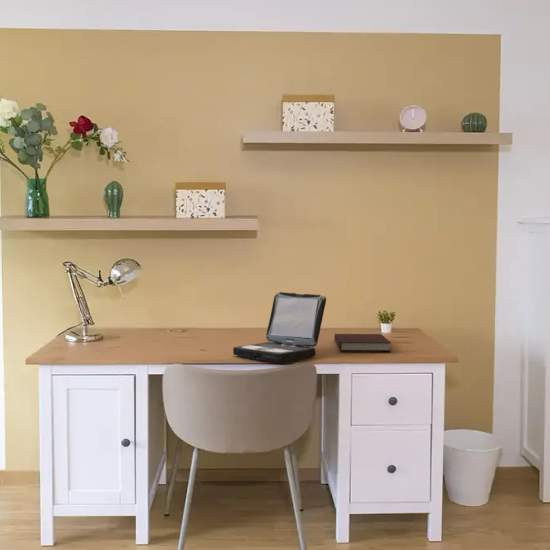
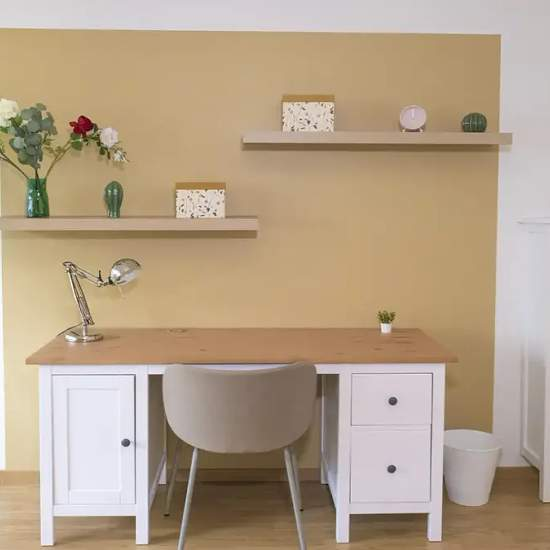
- notebook [333,333,392,352]
- laptop [232,291,327,362]
